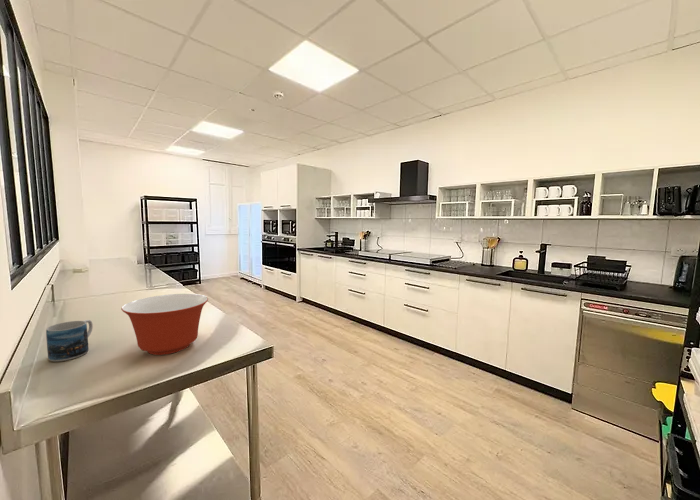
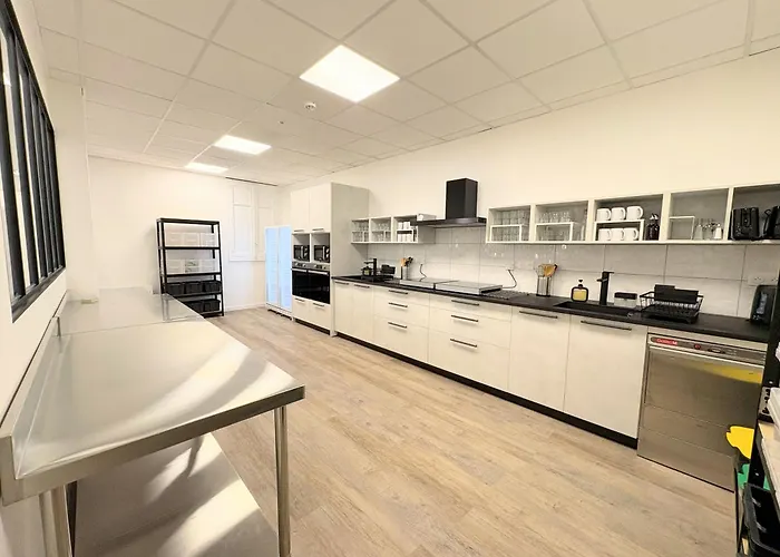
- mixing bowl [120,293,209,356]
- mug [45,319,94,362]
